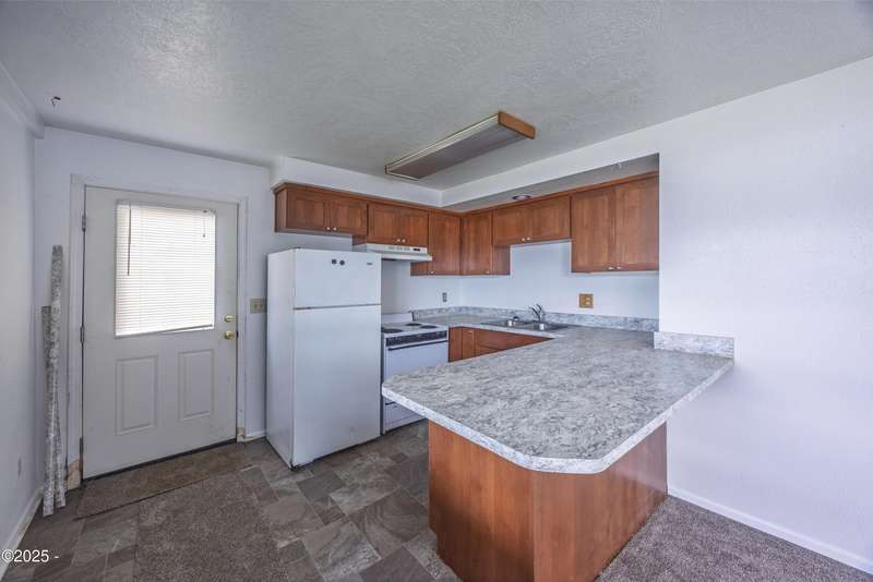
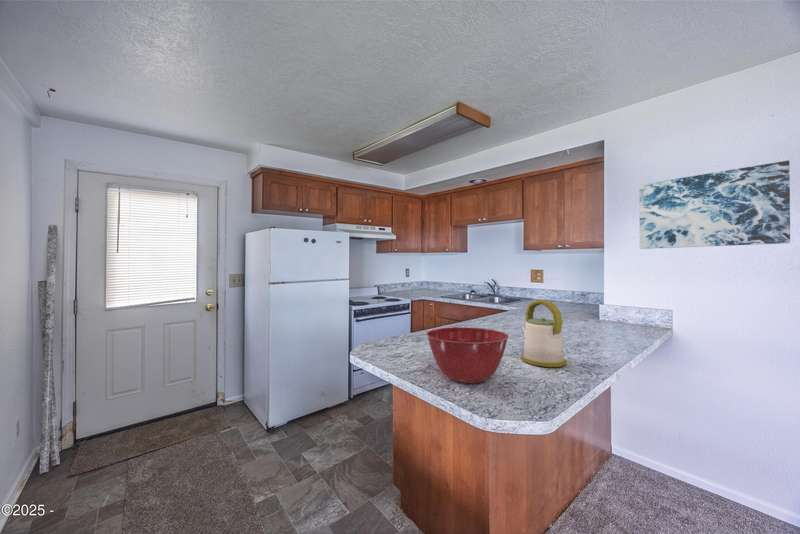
+ mixing bowl [426,326,510,384]
+ wall art [638,159,791,250]
+ kettle [521,299,568,368]
